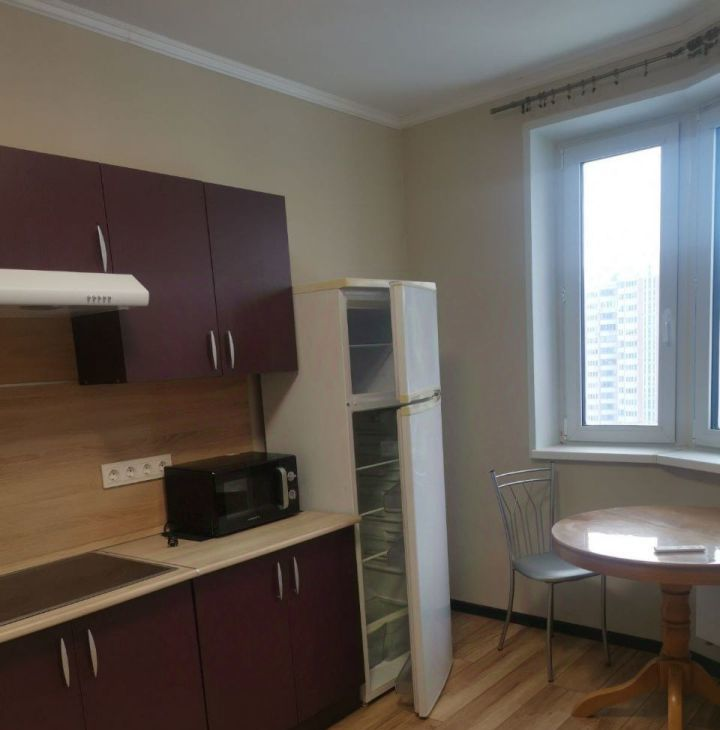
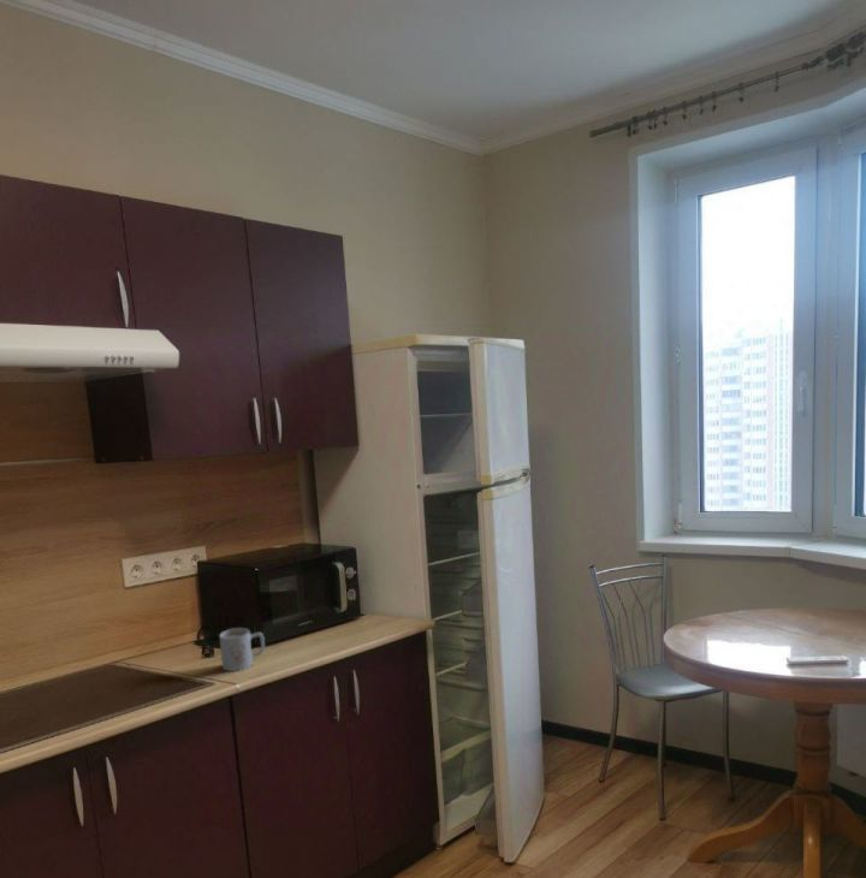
+ mug [218,627,266,672]
